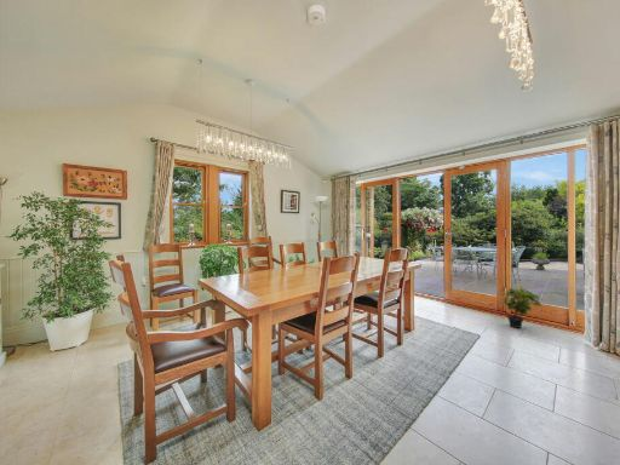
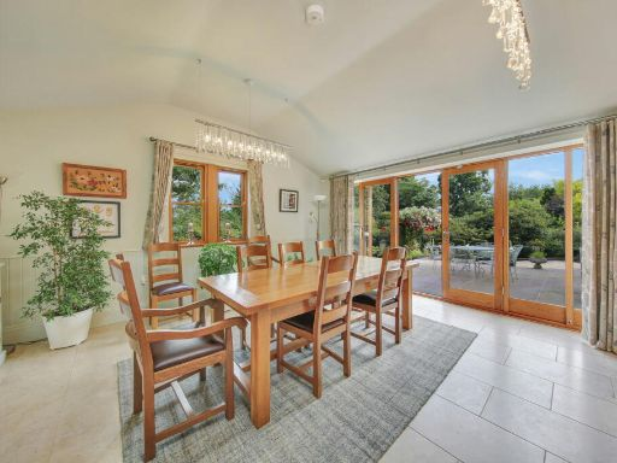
- potted plant [501,285,542,329]
